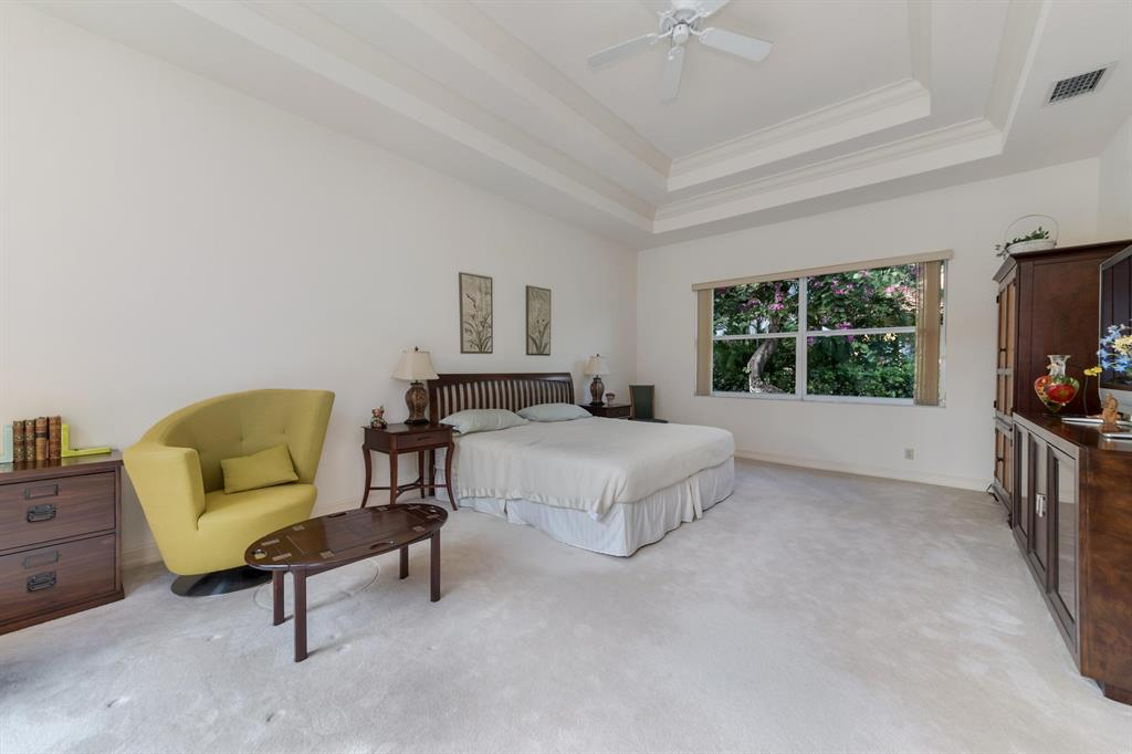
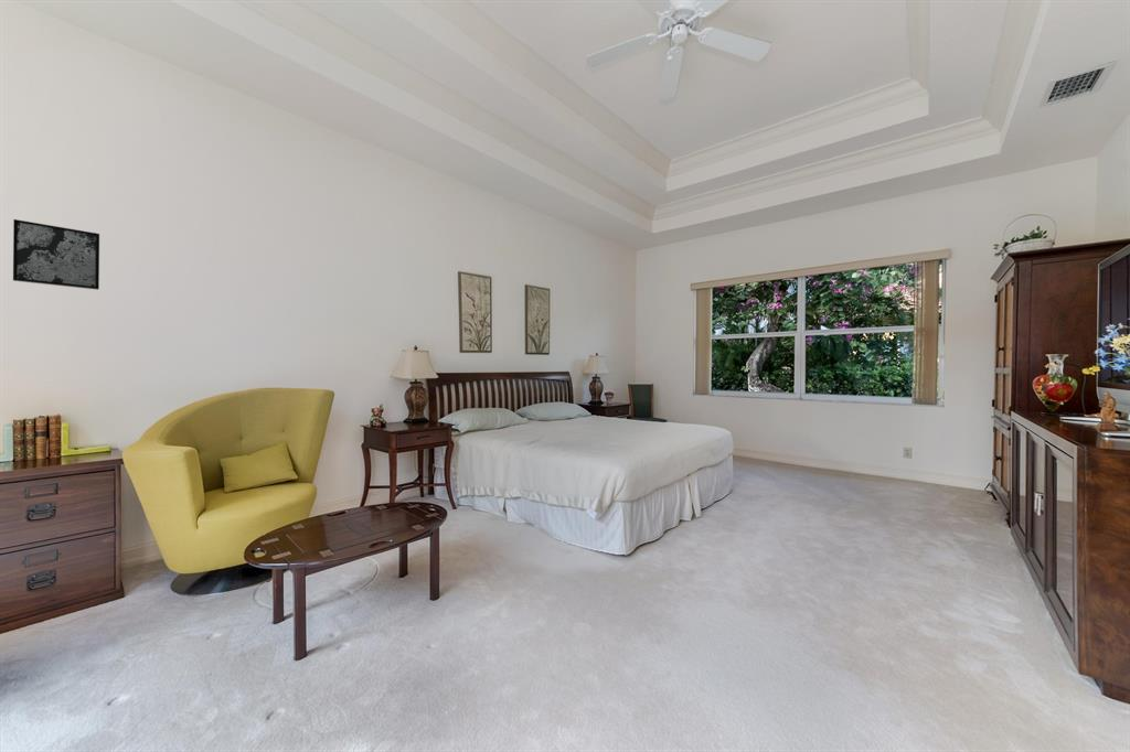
+ wall art [12,218,100,291]
